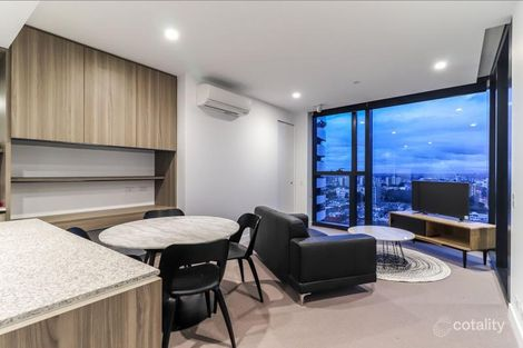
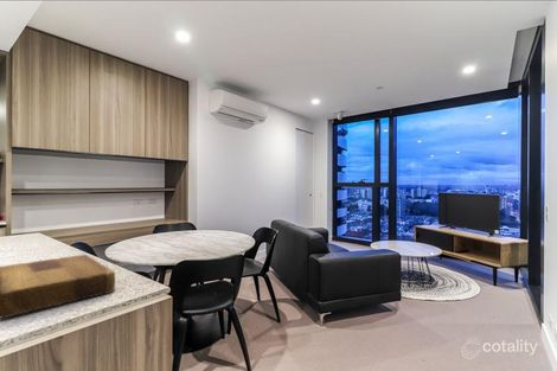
+ cutting board [0,254,116,319]
